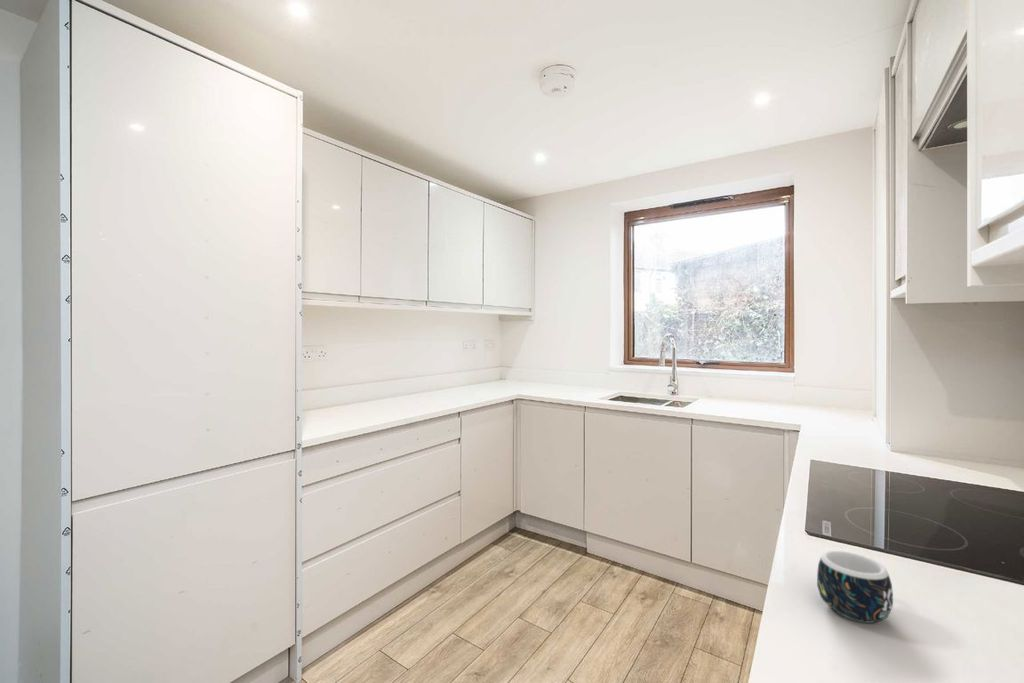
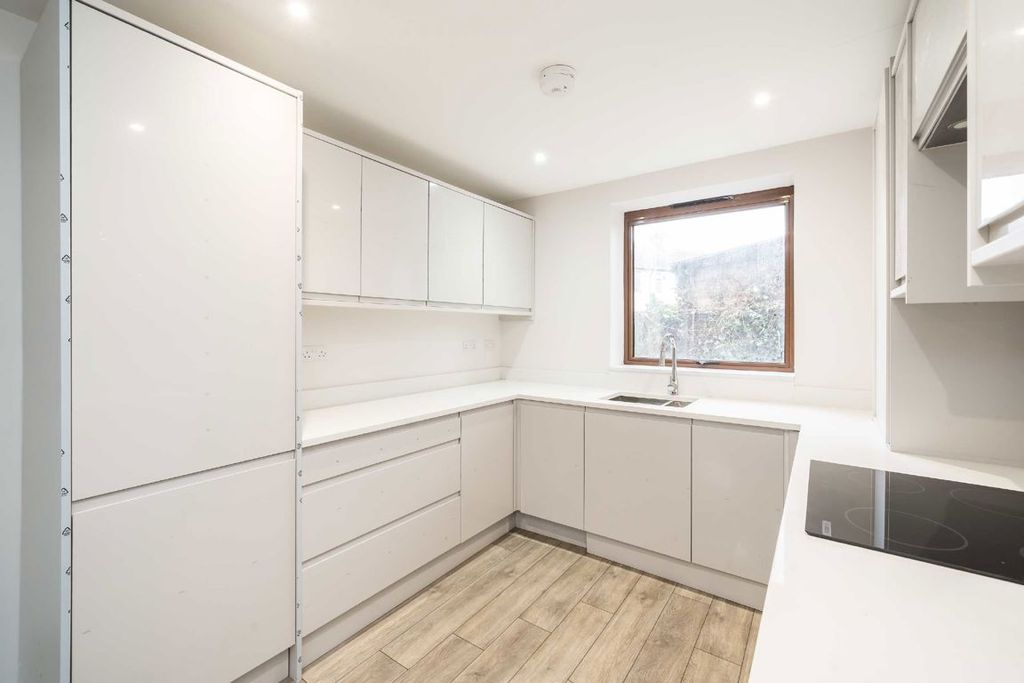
- mug [816,550,894,624]
